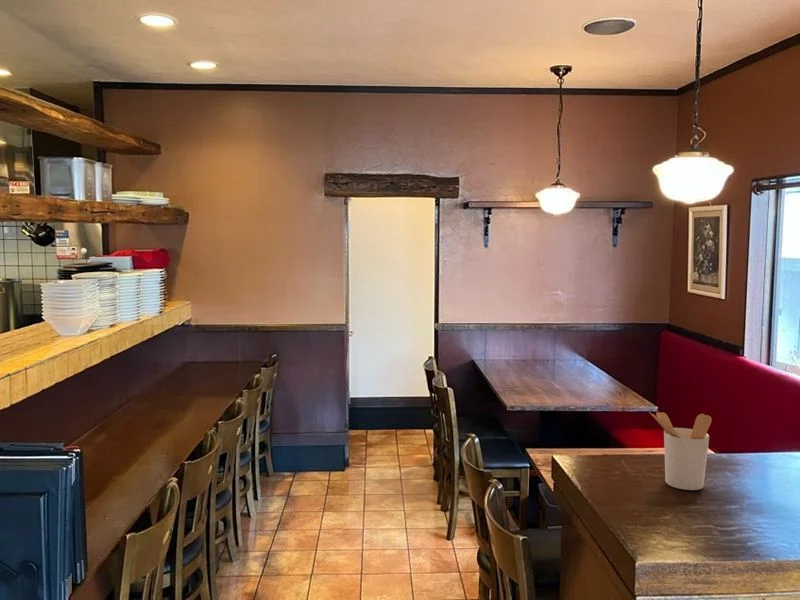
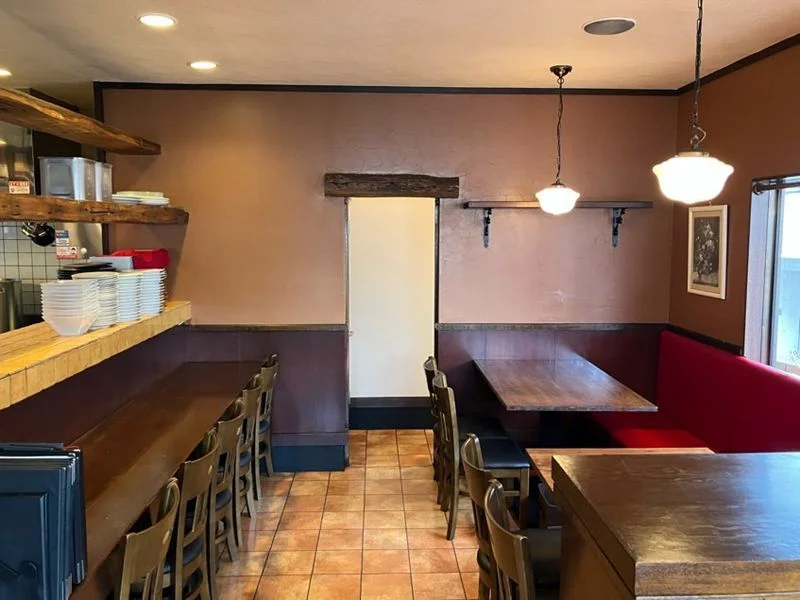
- utensil holder [648,411,713,491]
